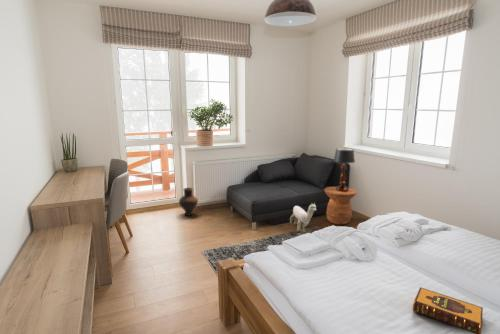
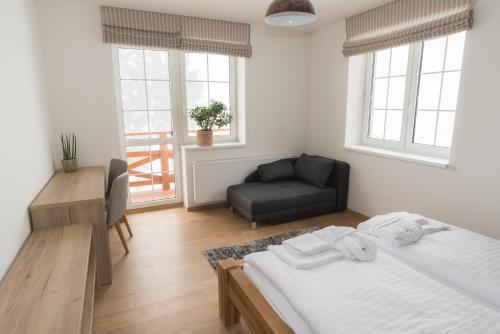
- vase [178,187,199,217]
- side table [323,186,358,226]
- plush toy [289,202,317,232]
- table lamp [333,147,356,192]
- hardback book [412,286,484,334]
